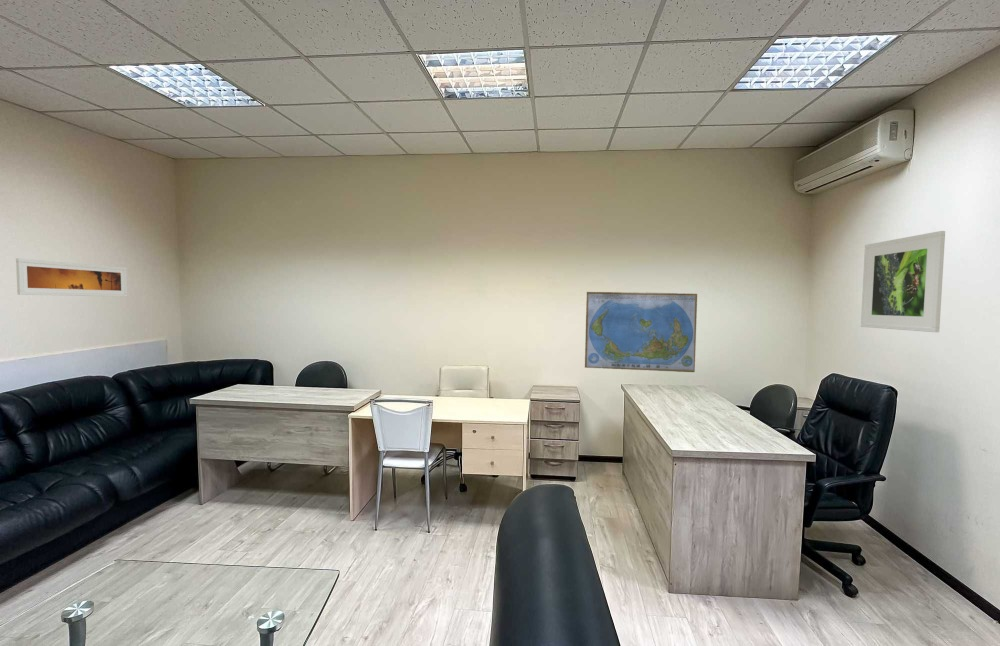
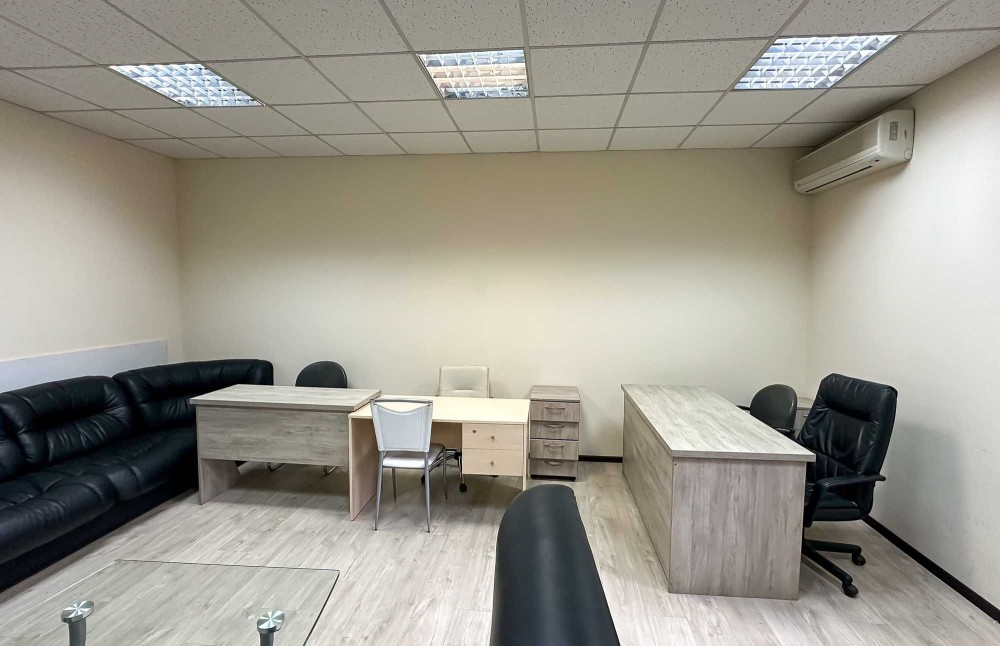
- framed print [15,257,128,298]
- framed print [860,230,946,333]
- world map [584,291,698,373]
